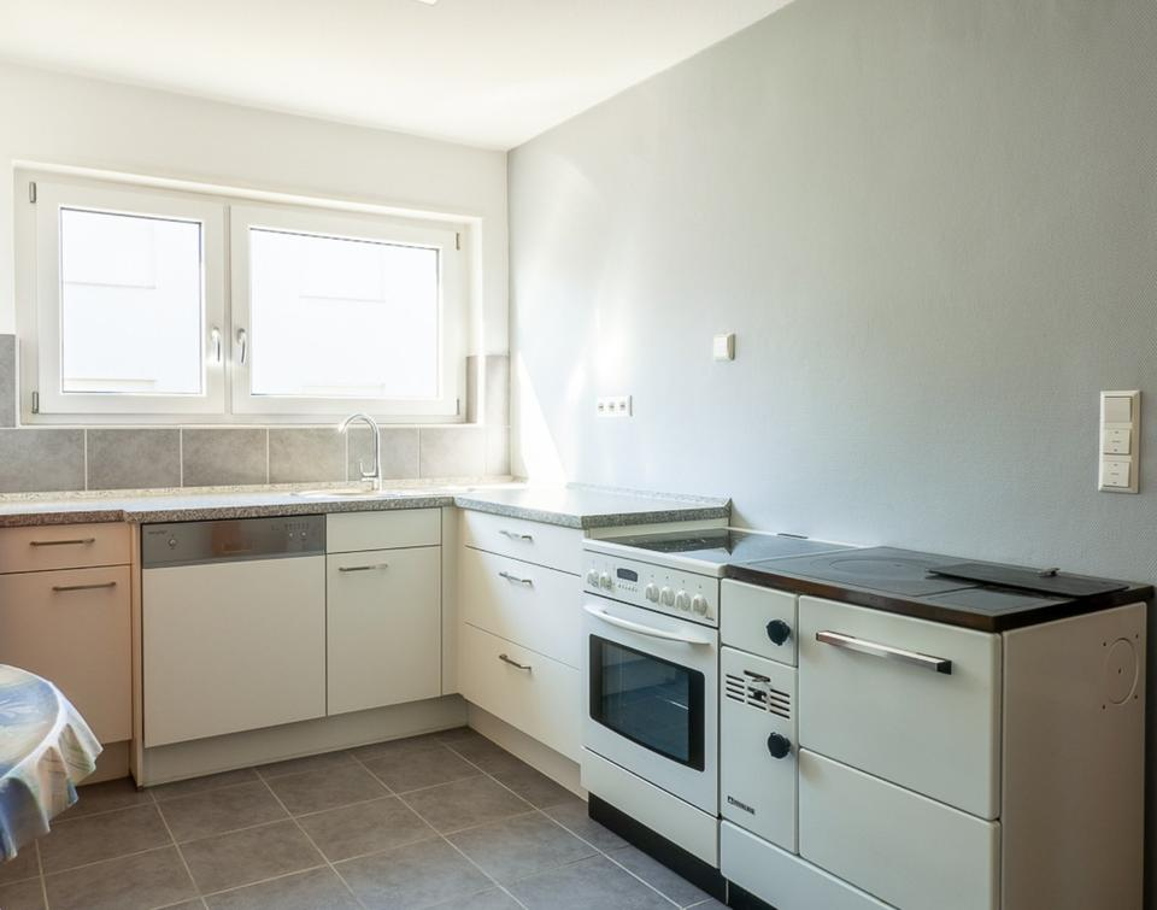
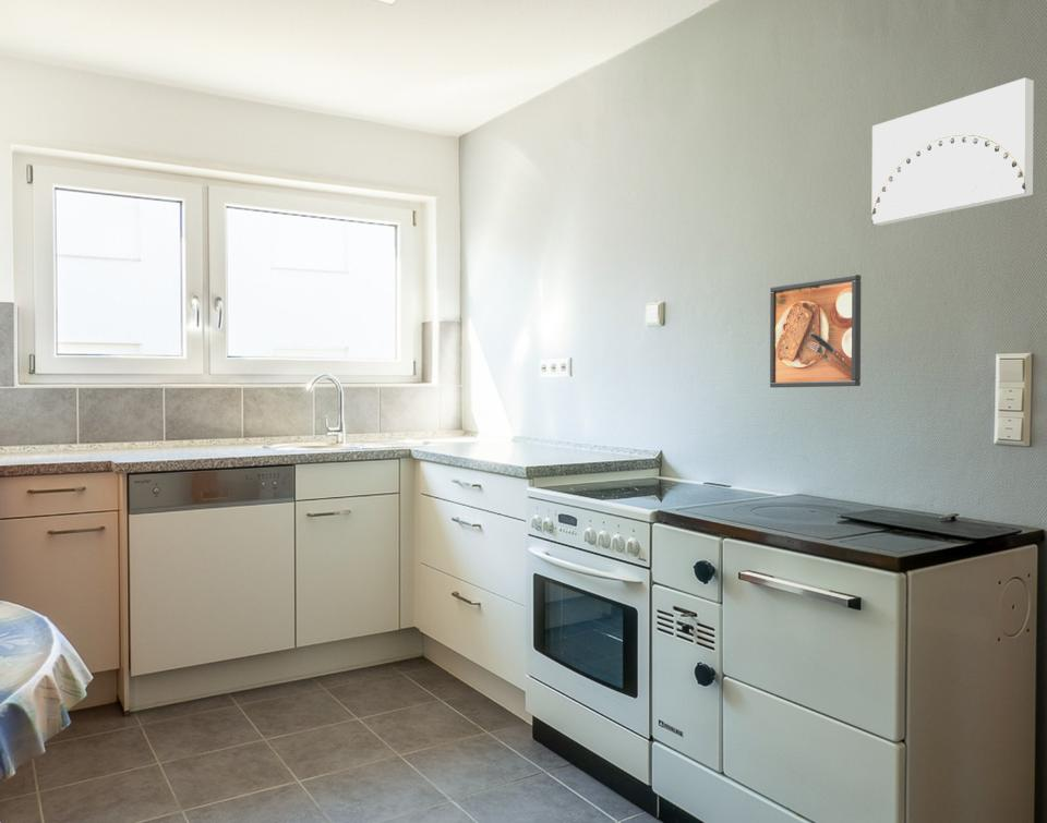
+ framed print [769,274,862,389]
+ wall art [870,76,1035,227]
